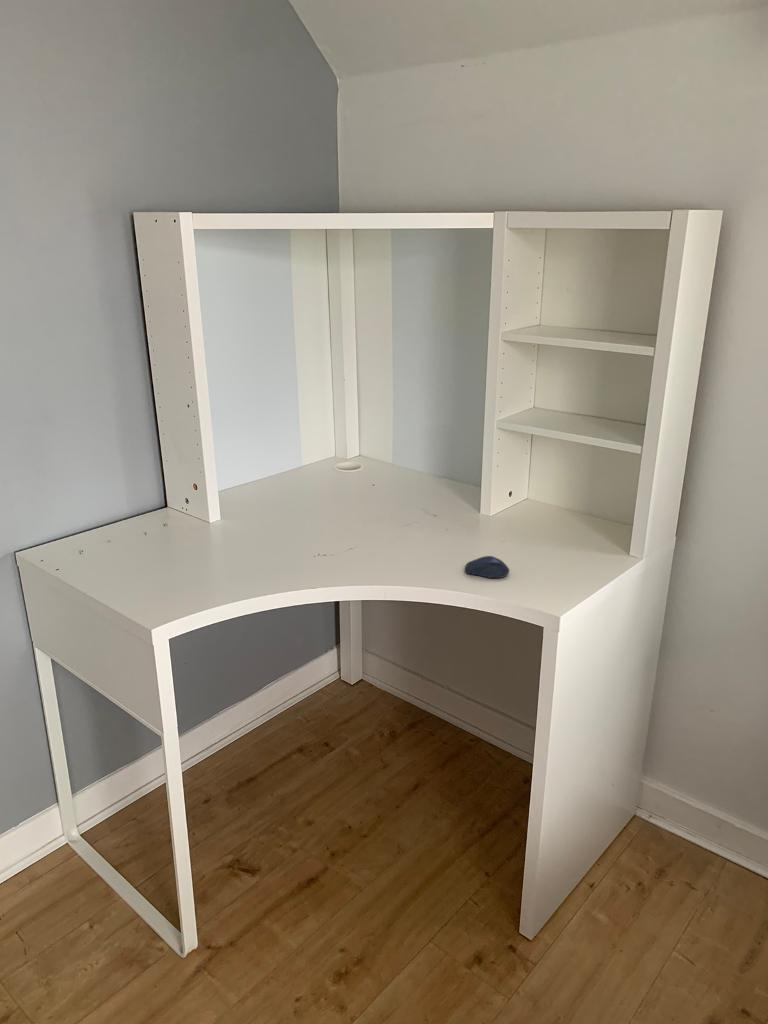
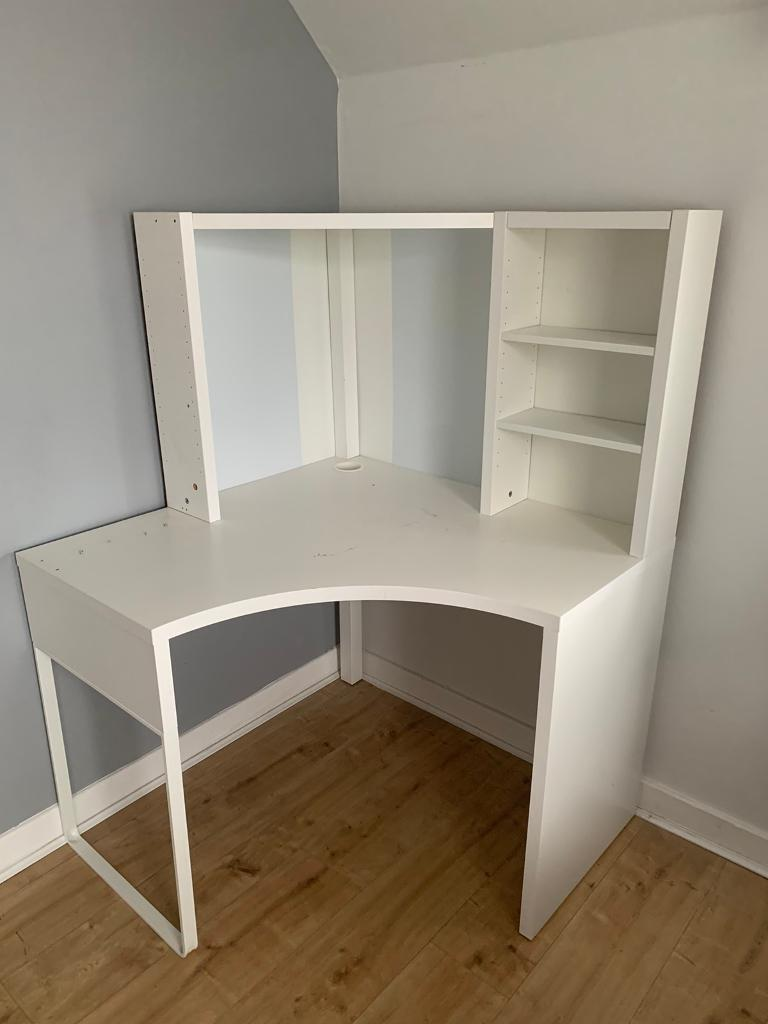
- computer mouse [464,555,510,579]
